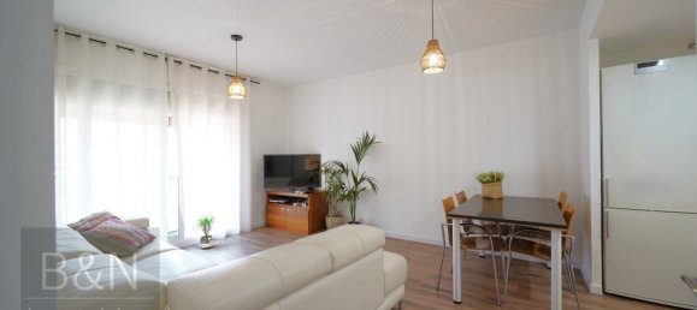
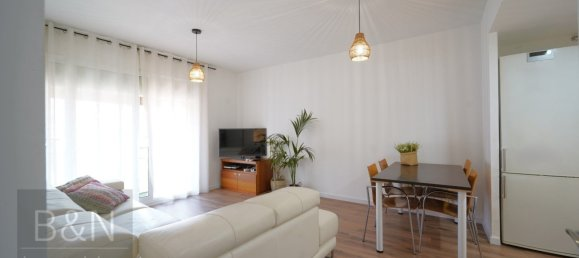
- potted plant [193,214,218,250]
